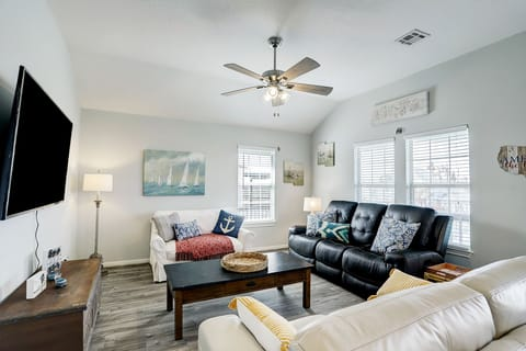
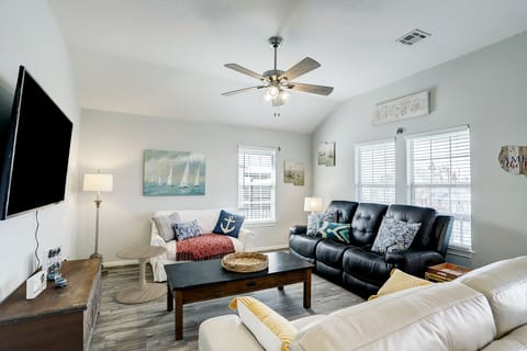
+ side table [114,245,169,305]
